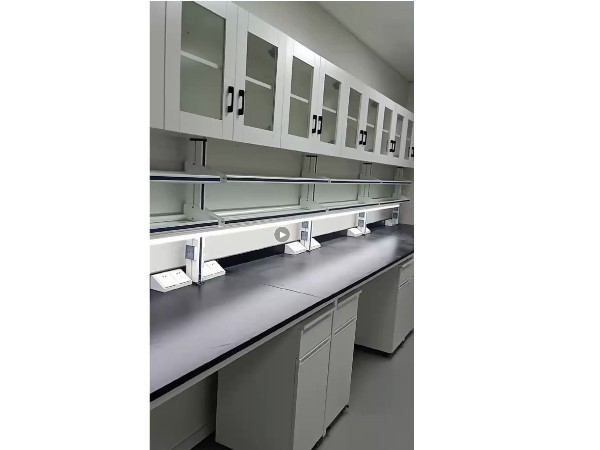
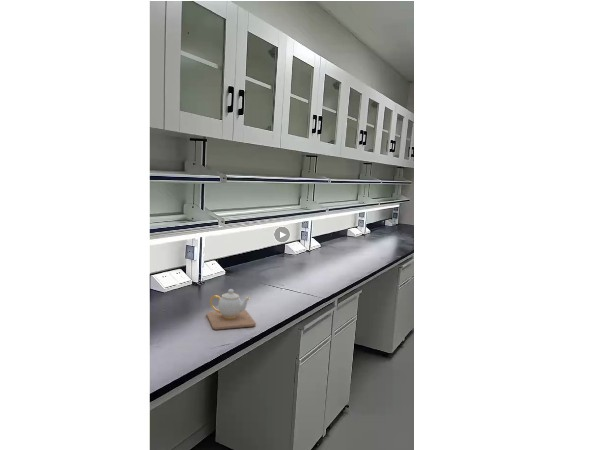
+ teapot [205,288,257,331]
